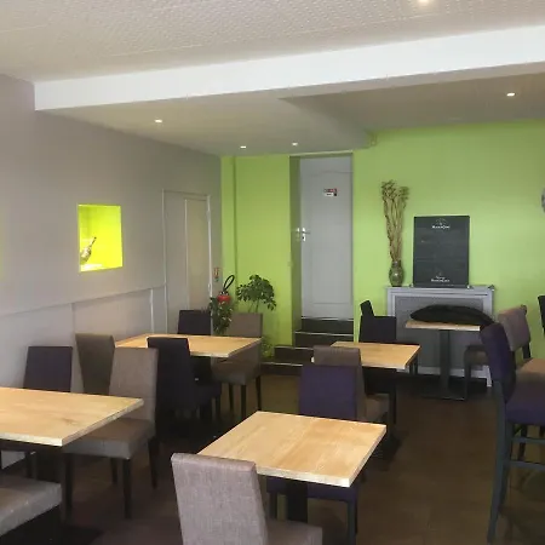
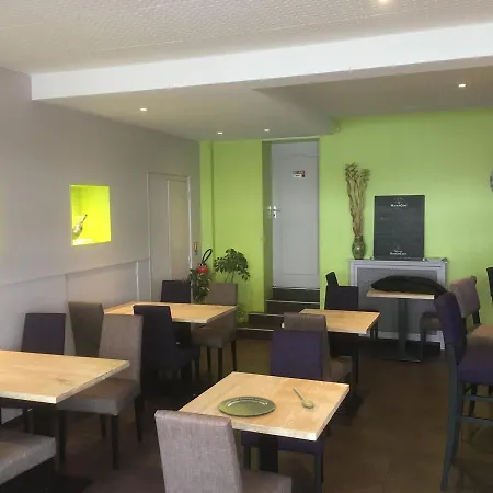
+ spoon [293,386,314,409]
+ plate [218,395,276,417]
